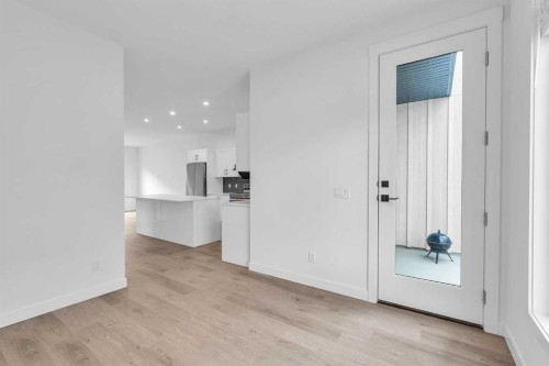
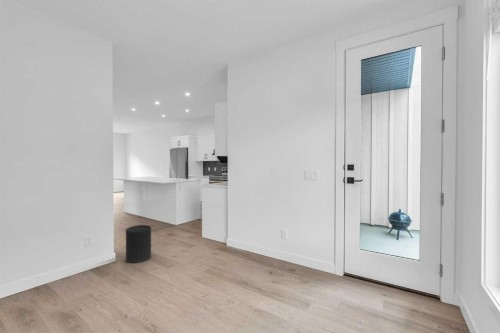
+ trash can [125,224,152,264]
